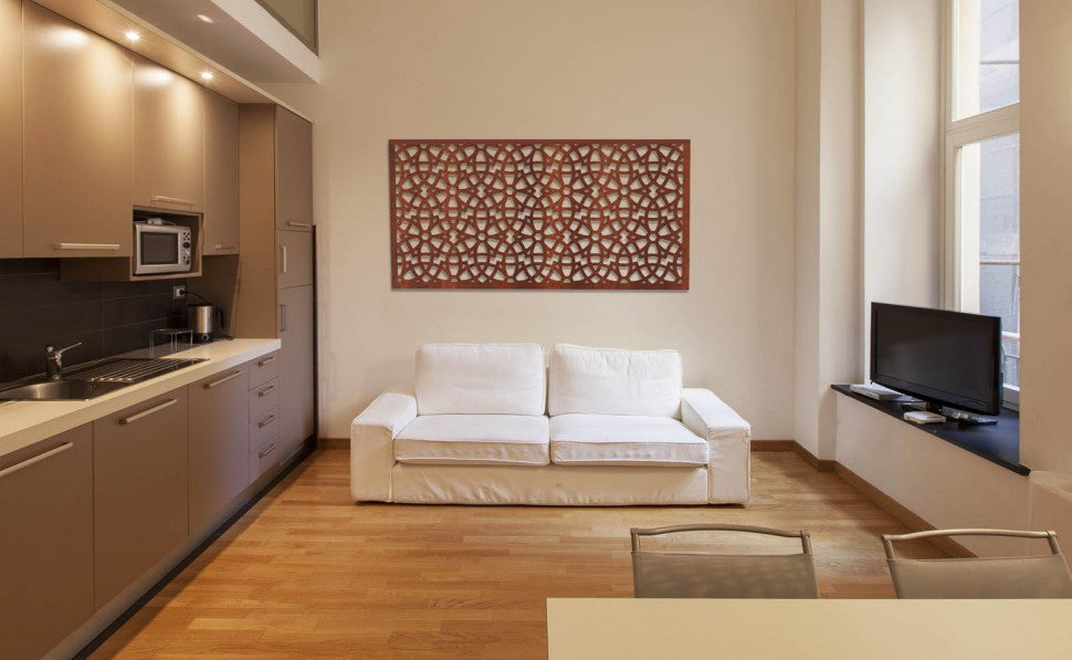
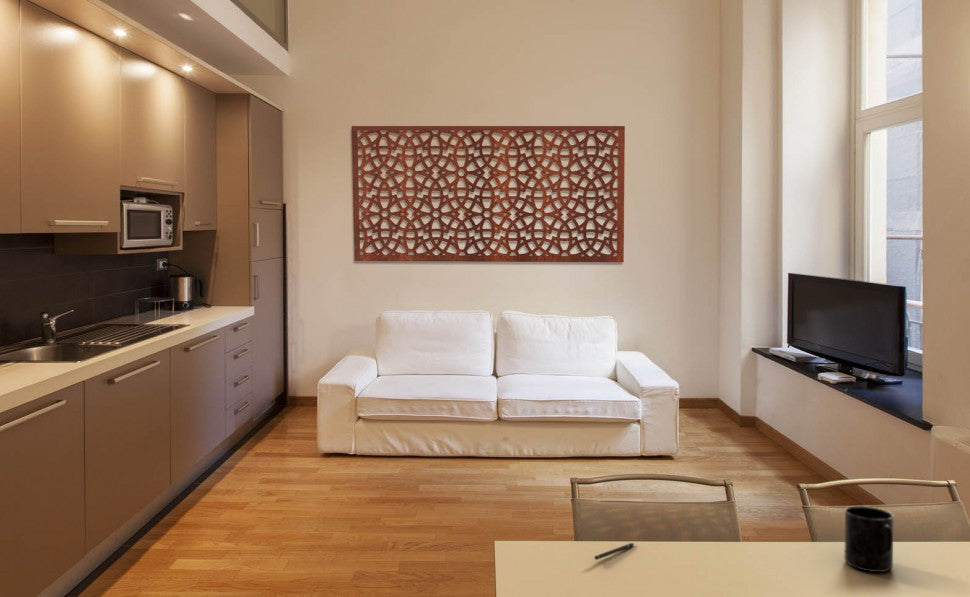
+ pen [593,542,635,561]
+ mug [844,505,895,573]
